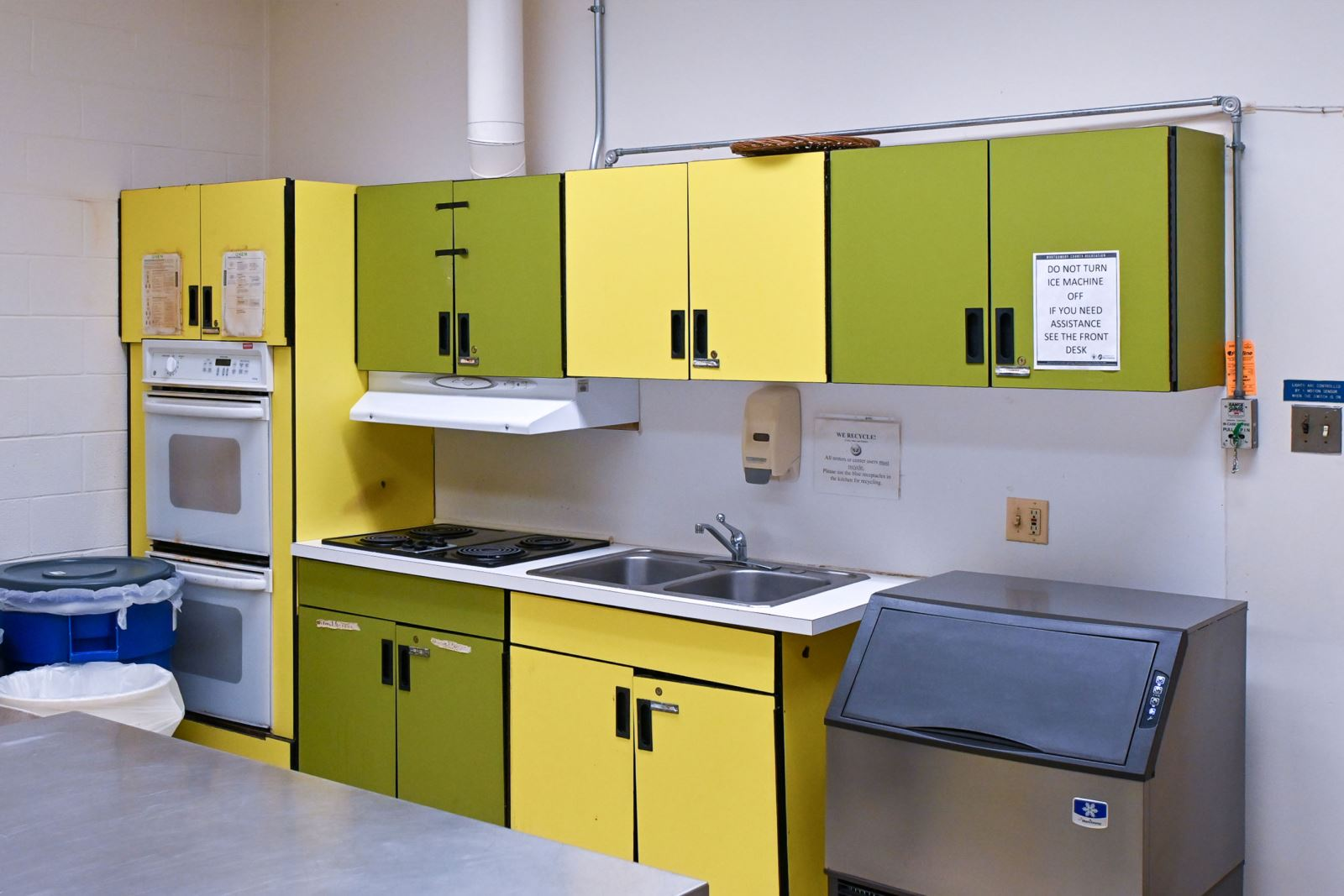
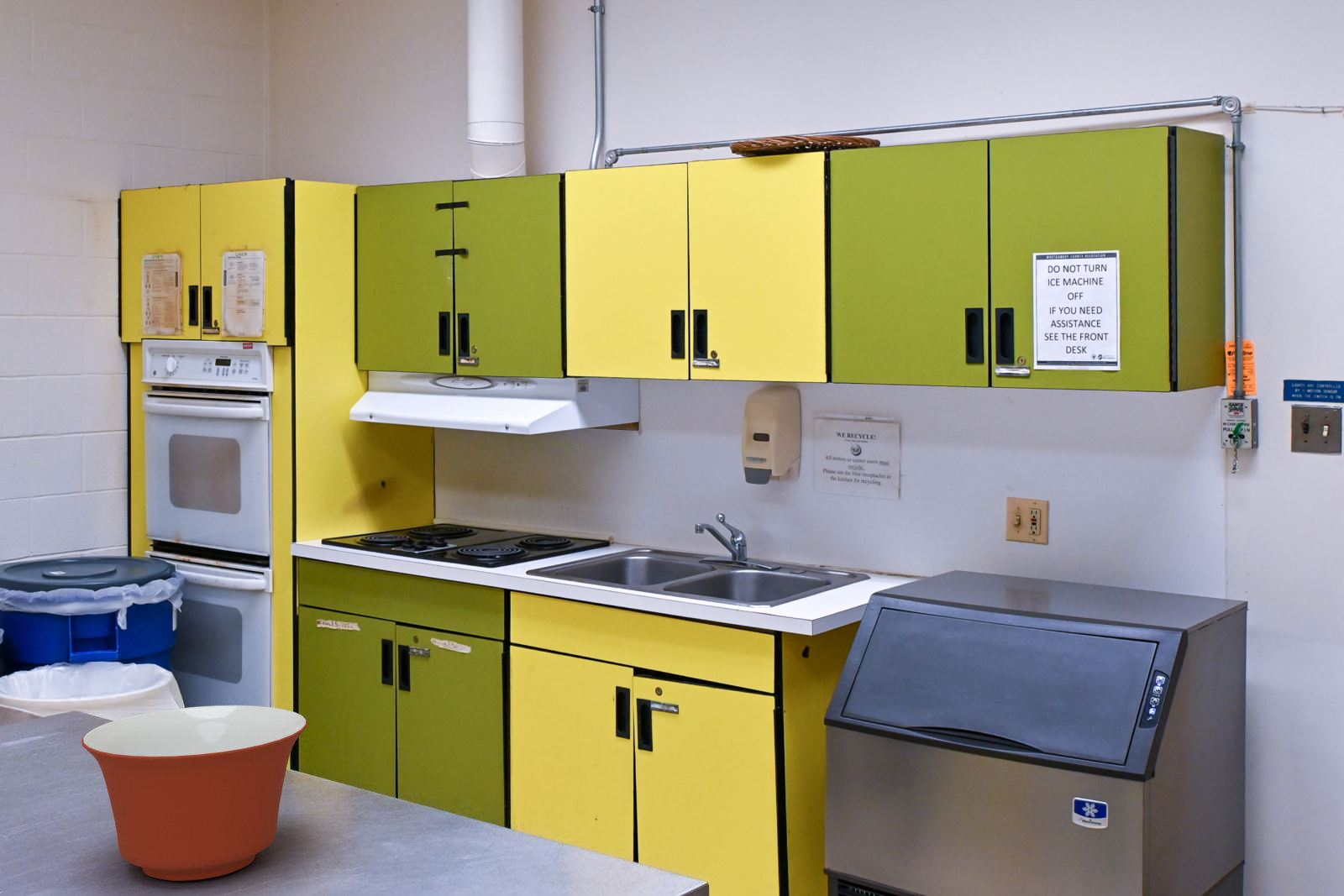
+ mixing bowl [81,705,308,882]
